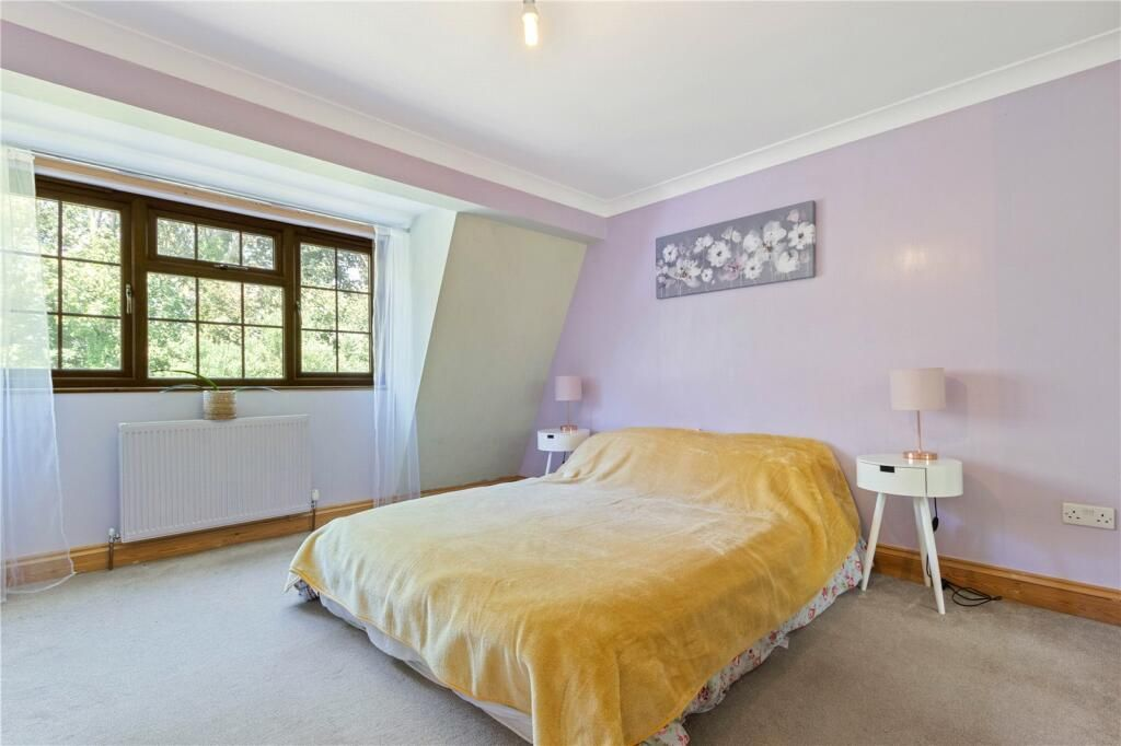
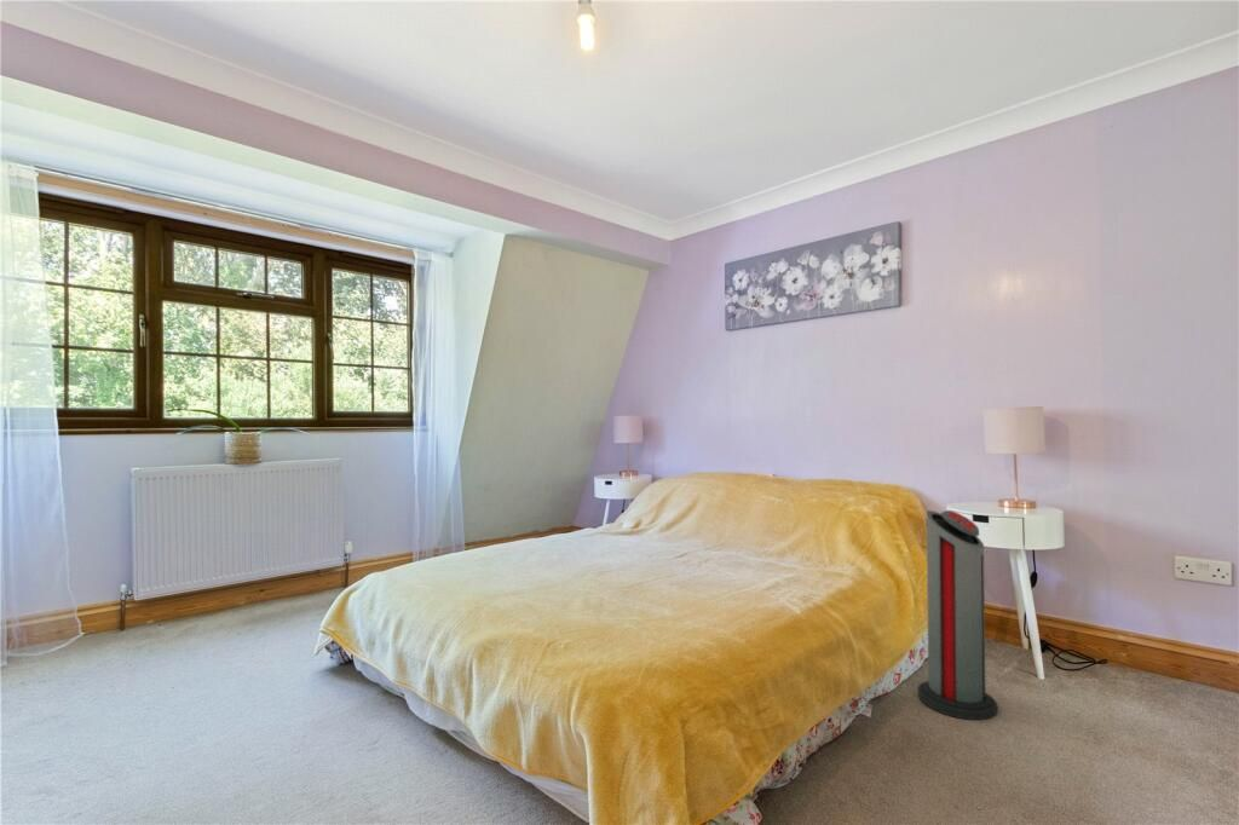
+ air purifier [916,509,998,721]
